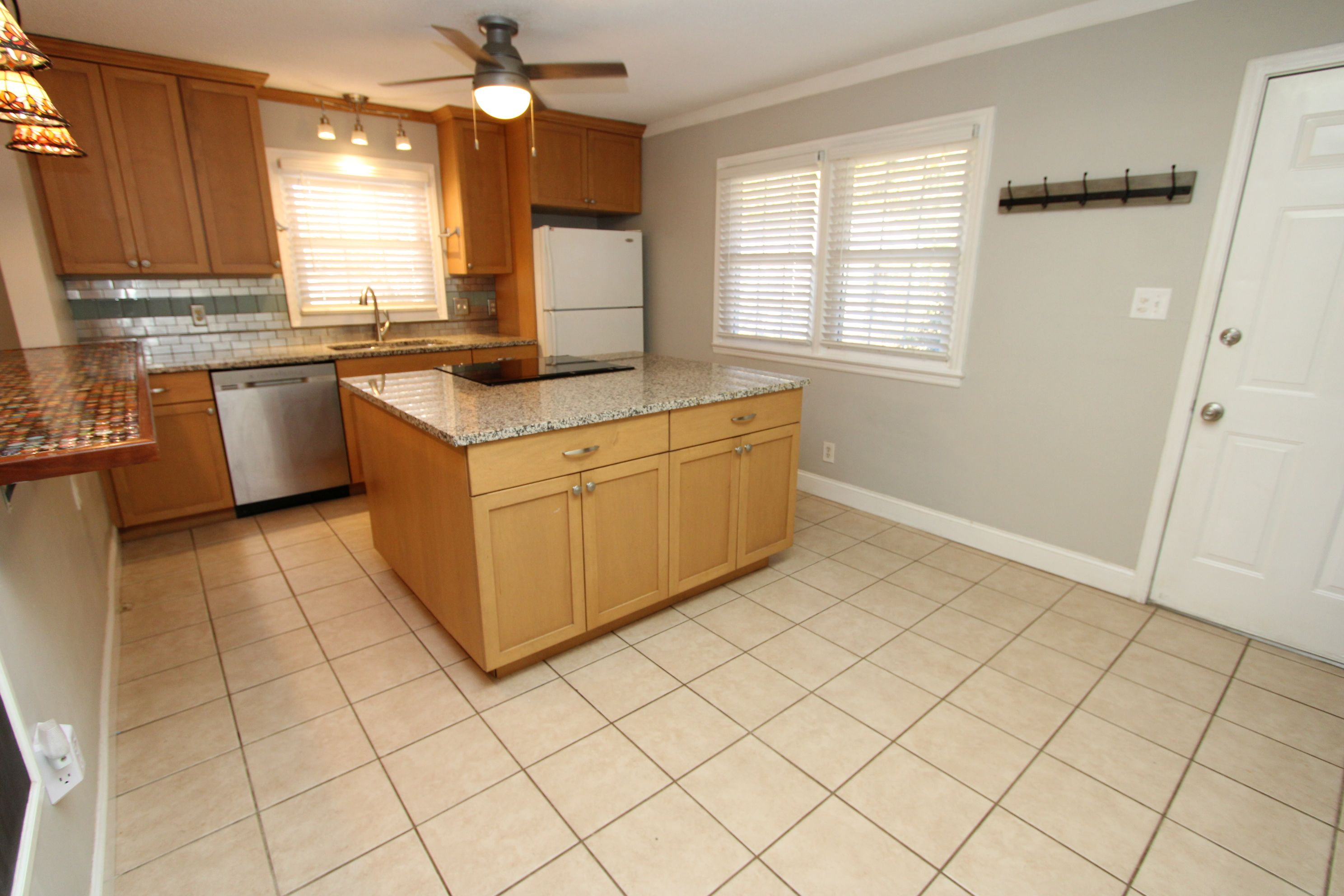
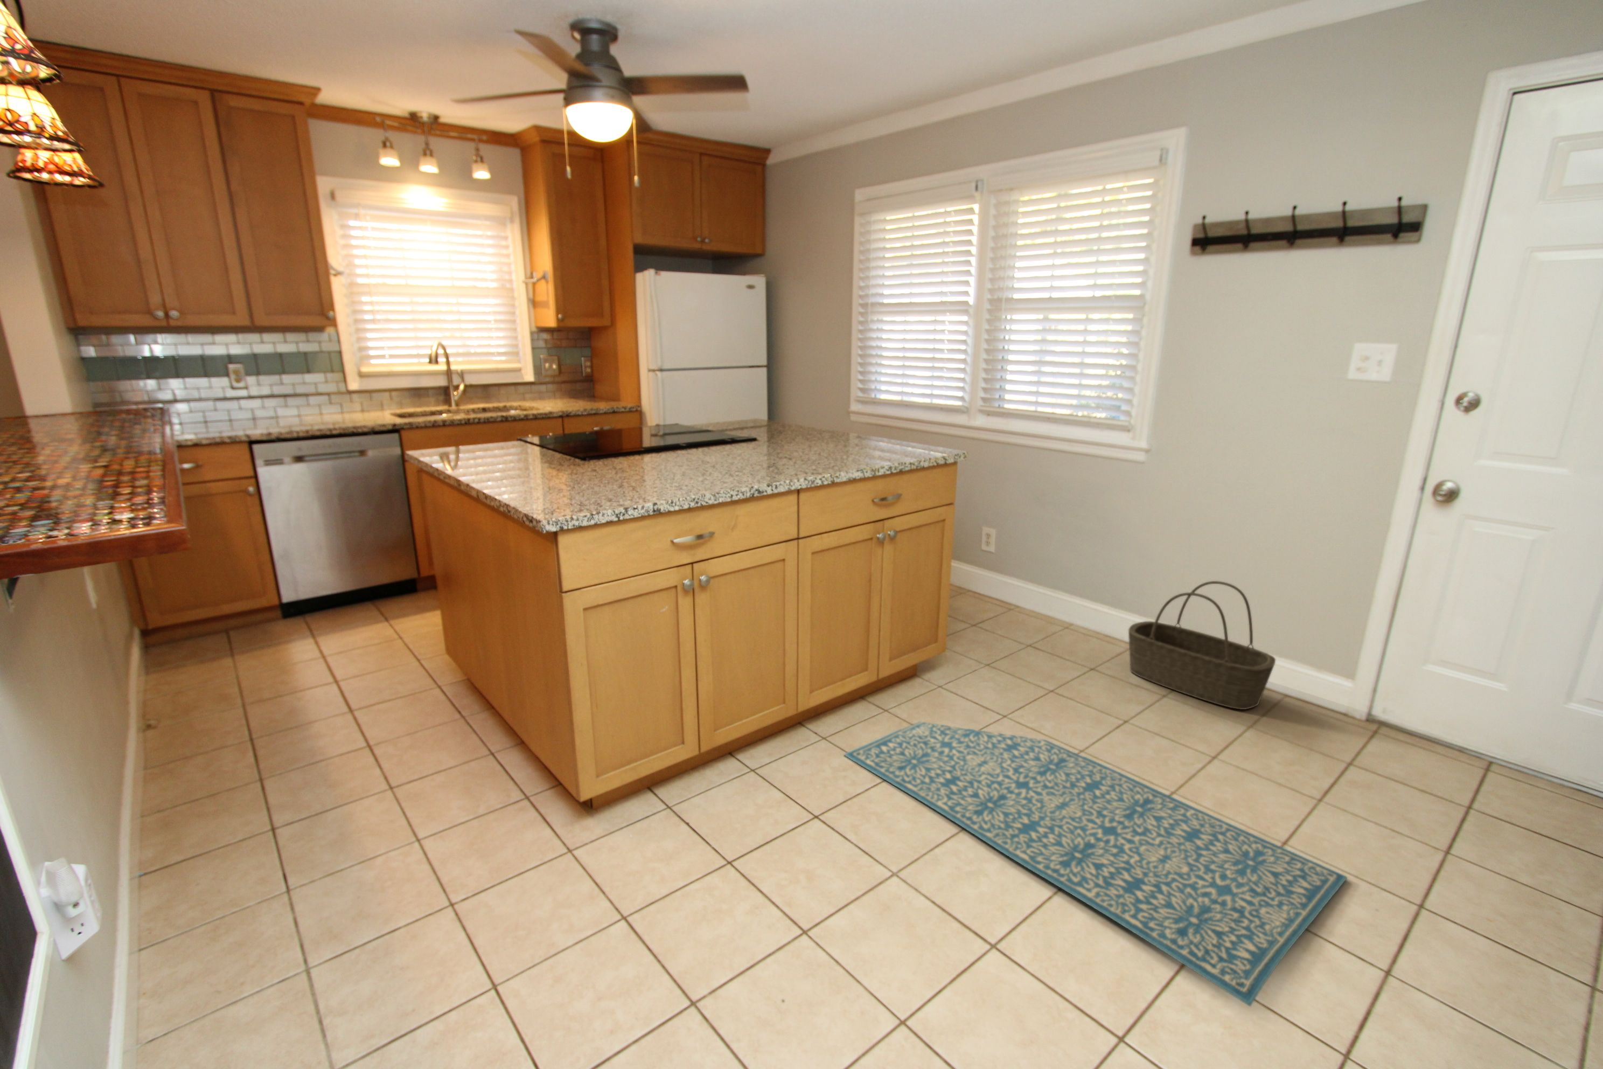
+ rug [843,721,1348,1007]
+ basket [1128,580,1276,710]
